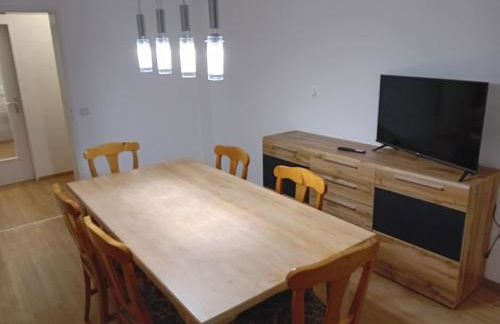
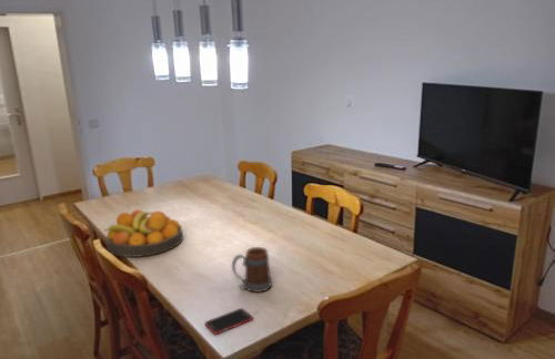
+ cell phone [203,307,254,336]
+ fruit bowl [103,208,184,258]
+ mug [231,246,273,294]
